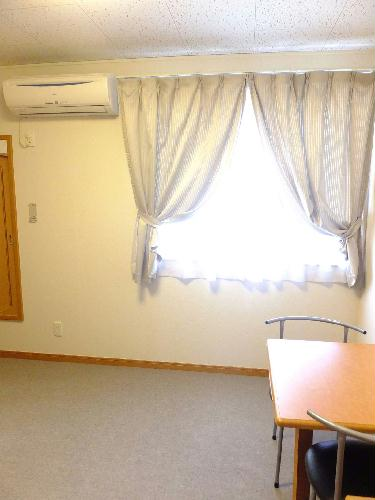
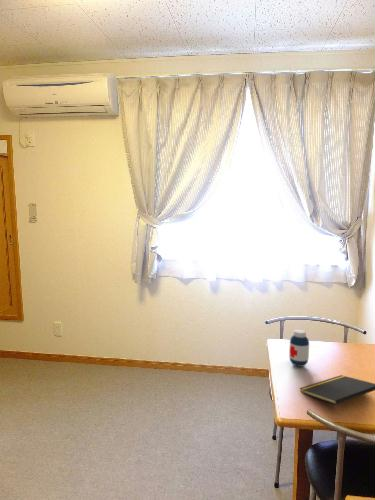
+ medicine bottle [288,329,310,368]
+ notepad [298,374,375,405]
